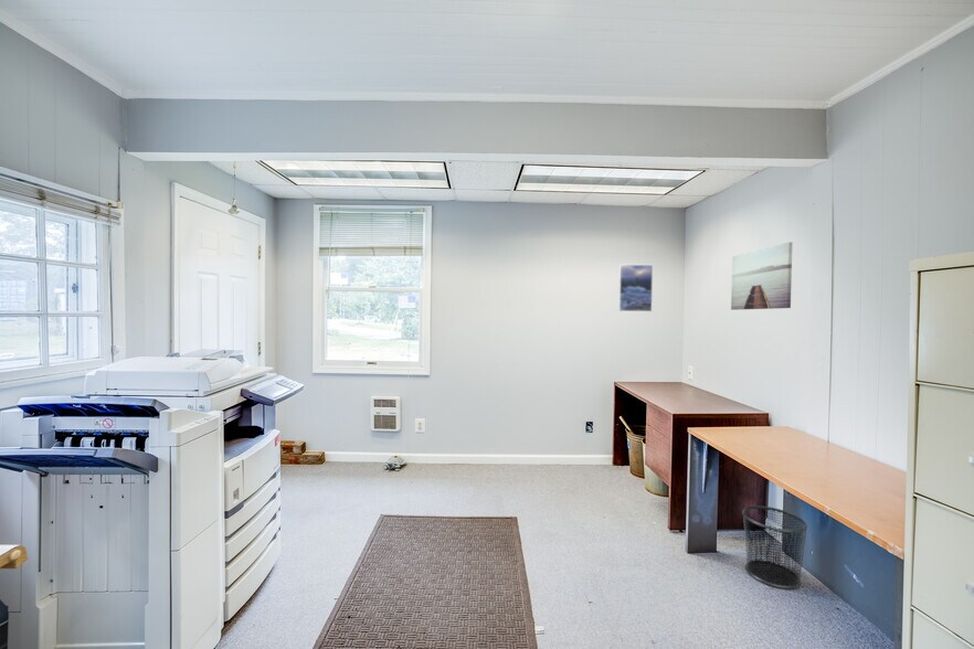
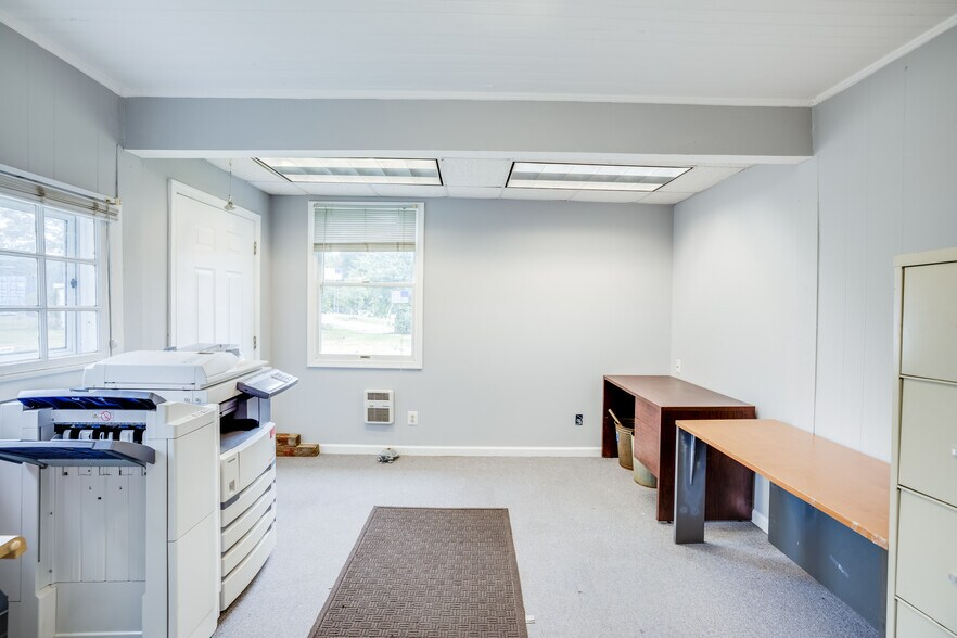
- waste bin [741,504,808,589]
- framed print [617,264,654,312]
- wall art [730,241,793,311]
